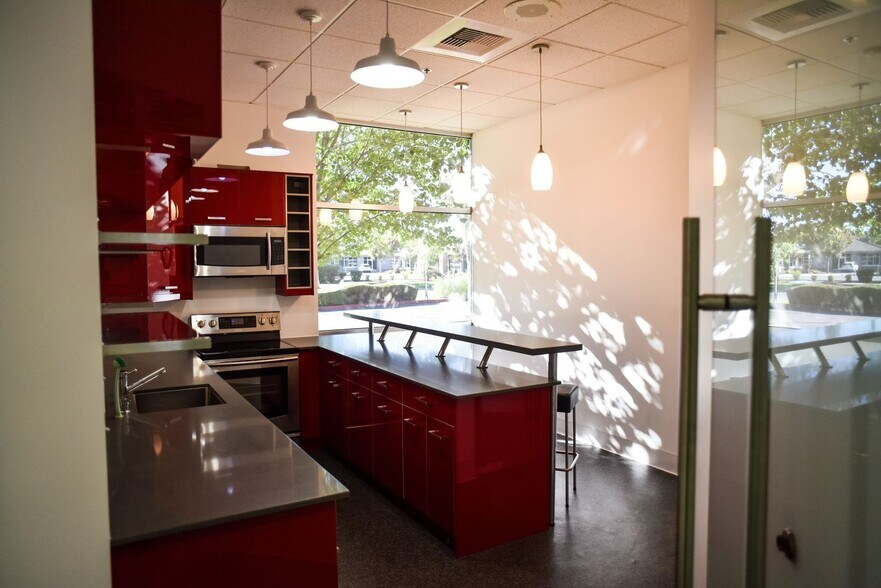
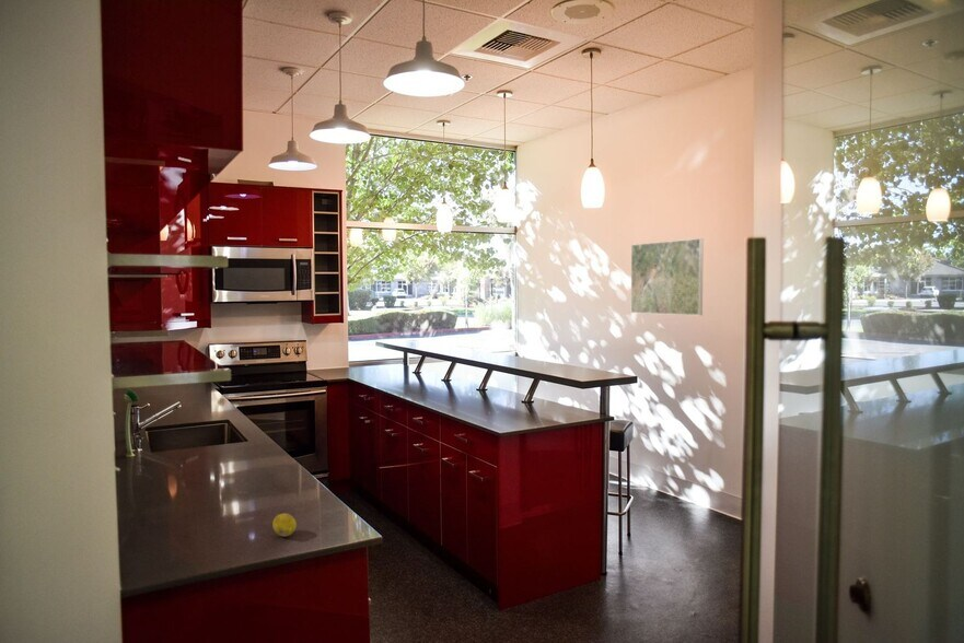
+ fruit [271,512,298,538]
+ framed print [630,237,705,316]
